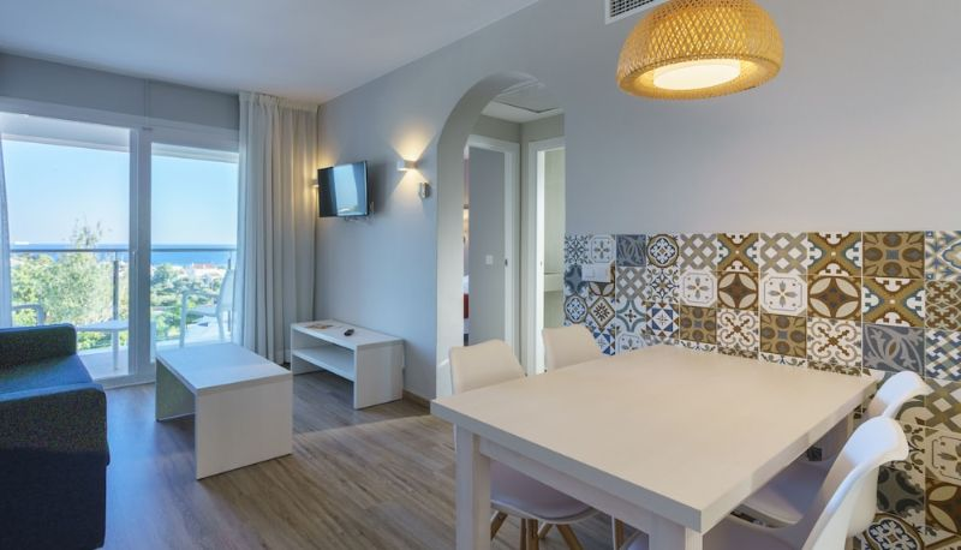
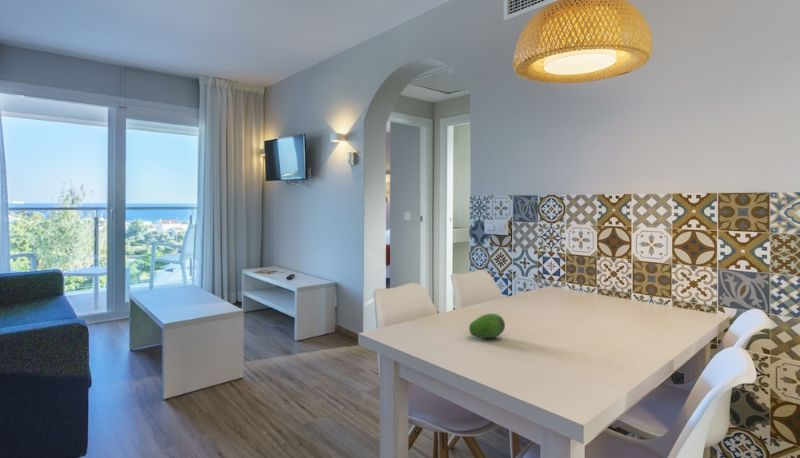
+ fruit [468,312,506,339]
